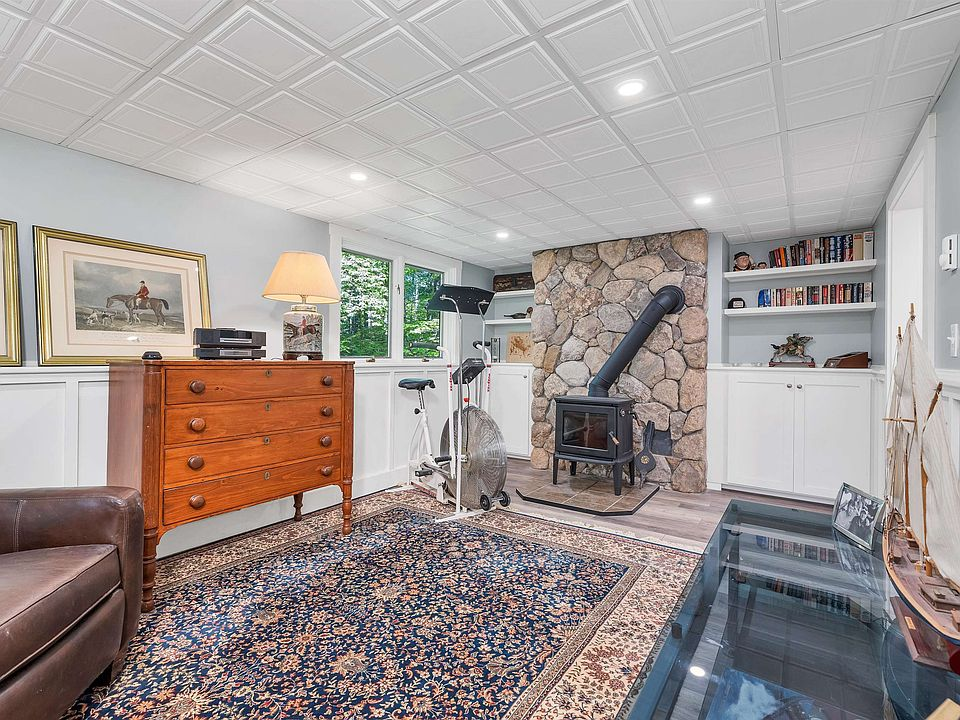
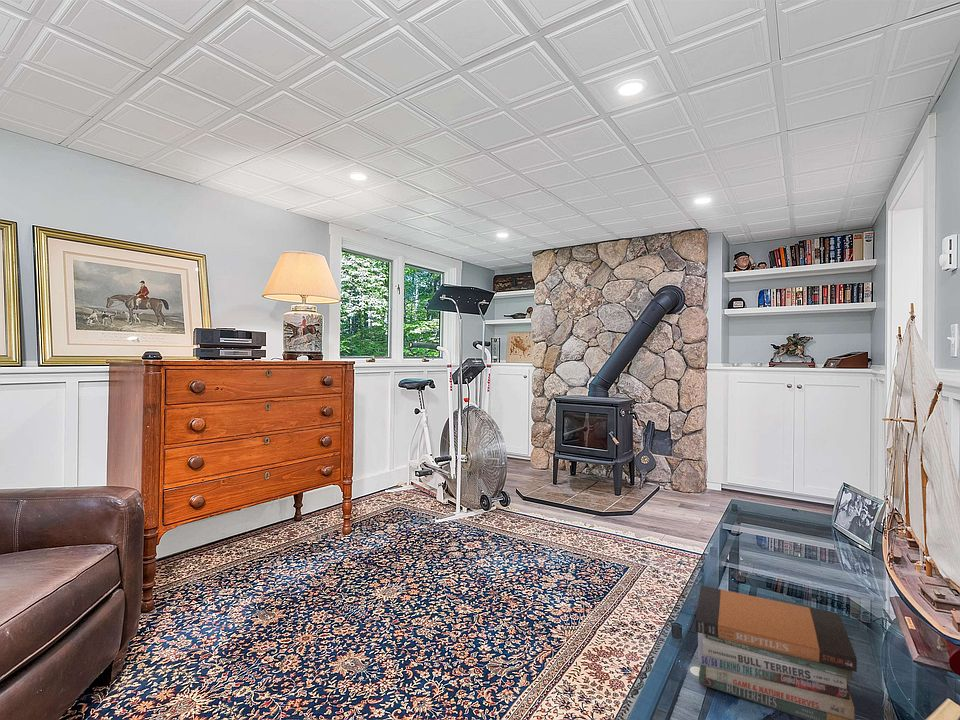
+ book stack [695,585,858,720]
